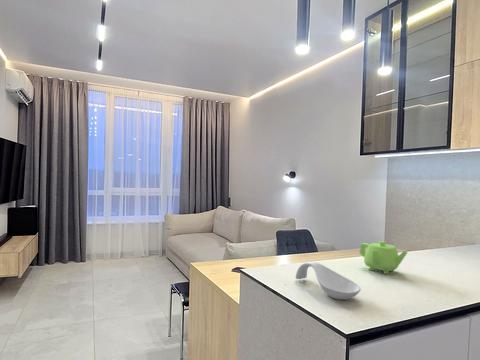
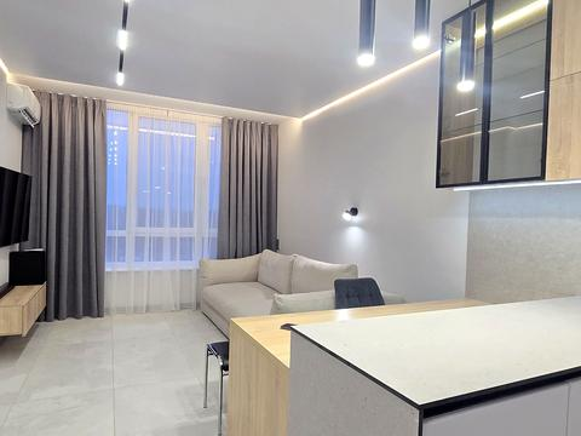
- teapot [358,240,409,275]
- spoon rest [295,261,362,301]
